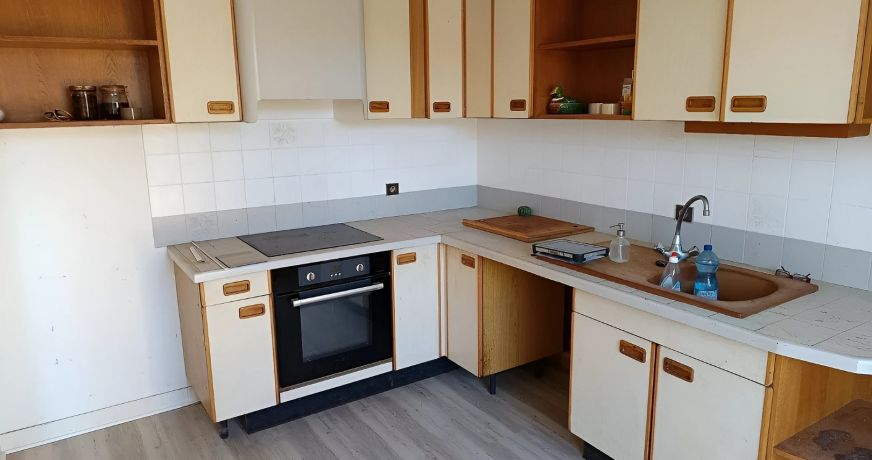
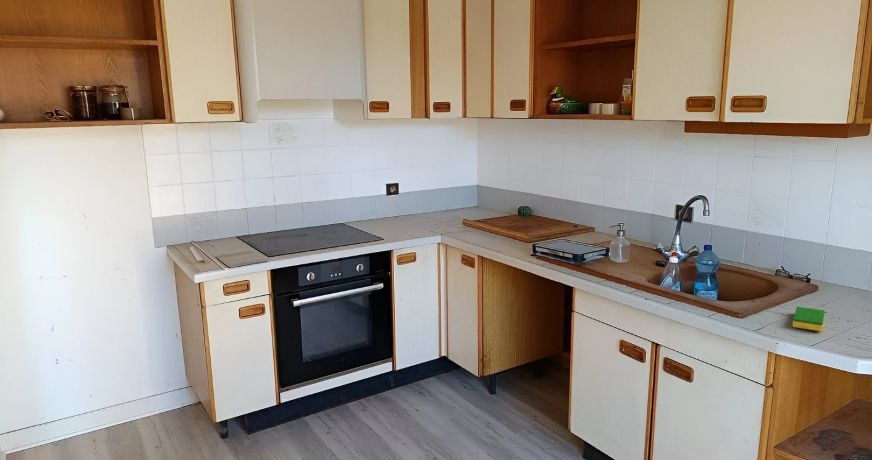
+ dish sponge [792,306,826,332]
